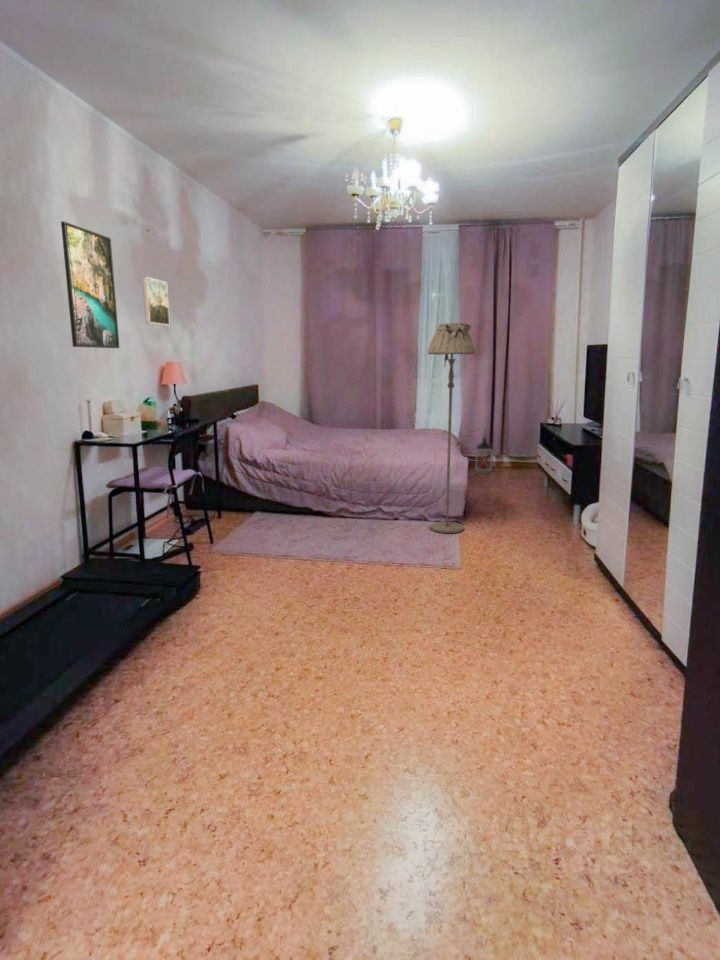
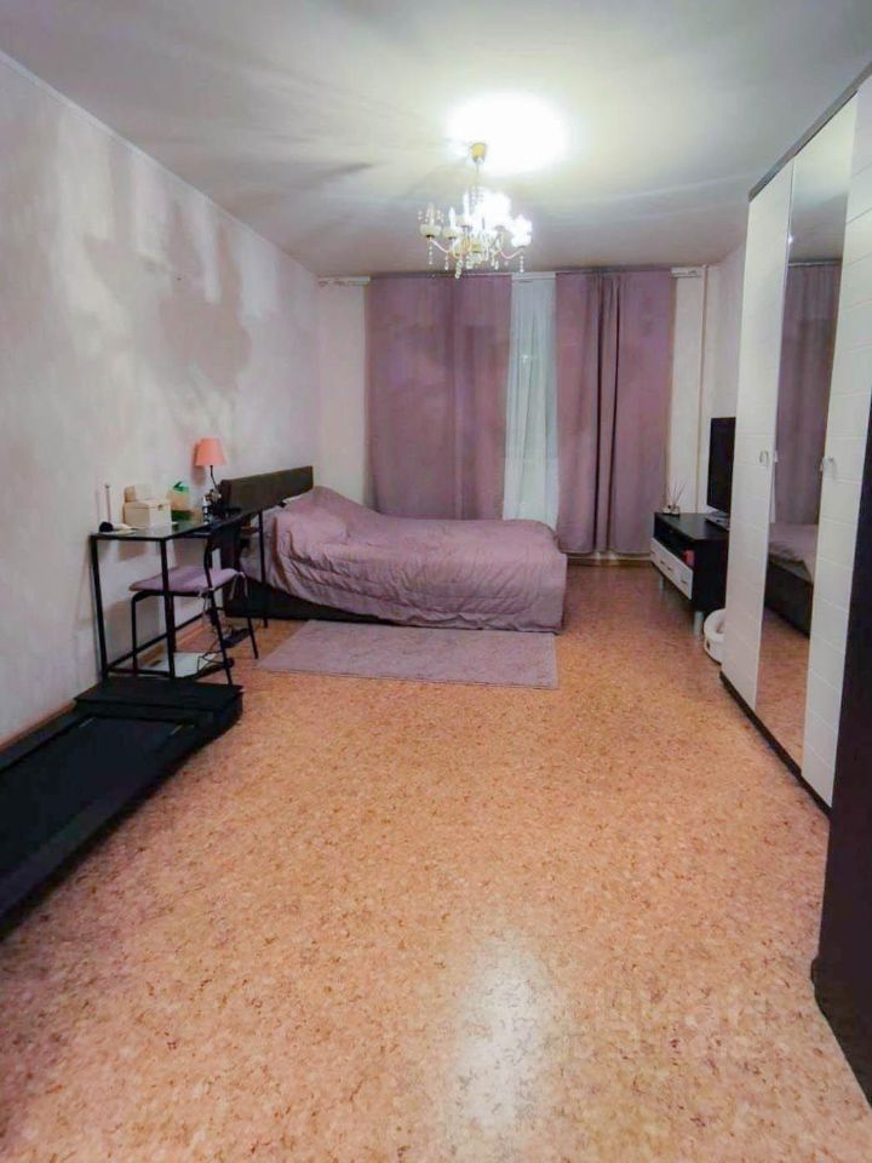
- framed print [142,276,171,326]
- lantern [474,431,493,474]
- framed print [60,220,120,349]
- floor lamp [427,322,477,534]
